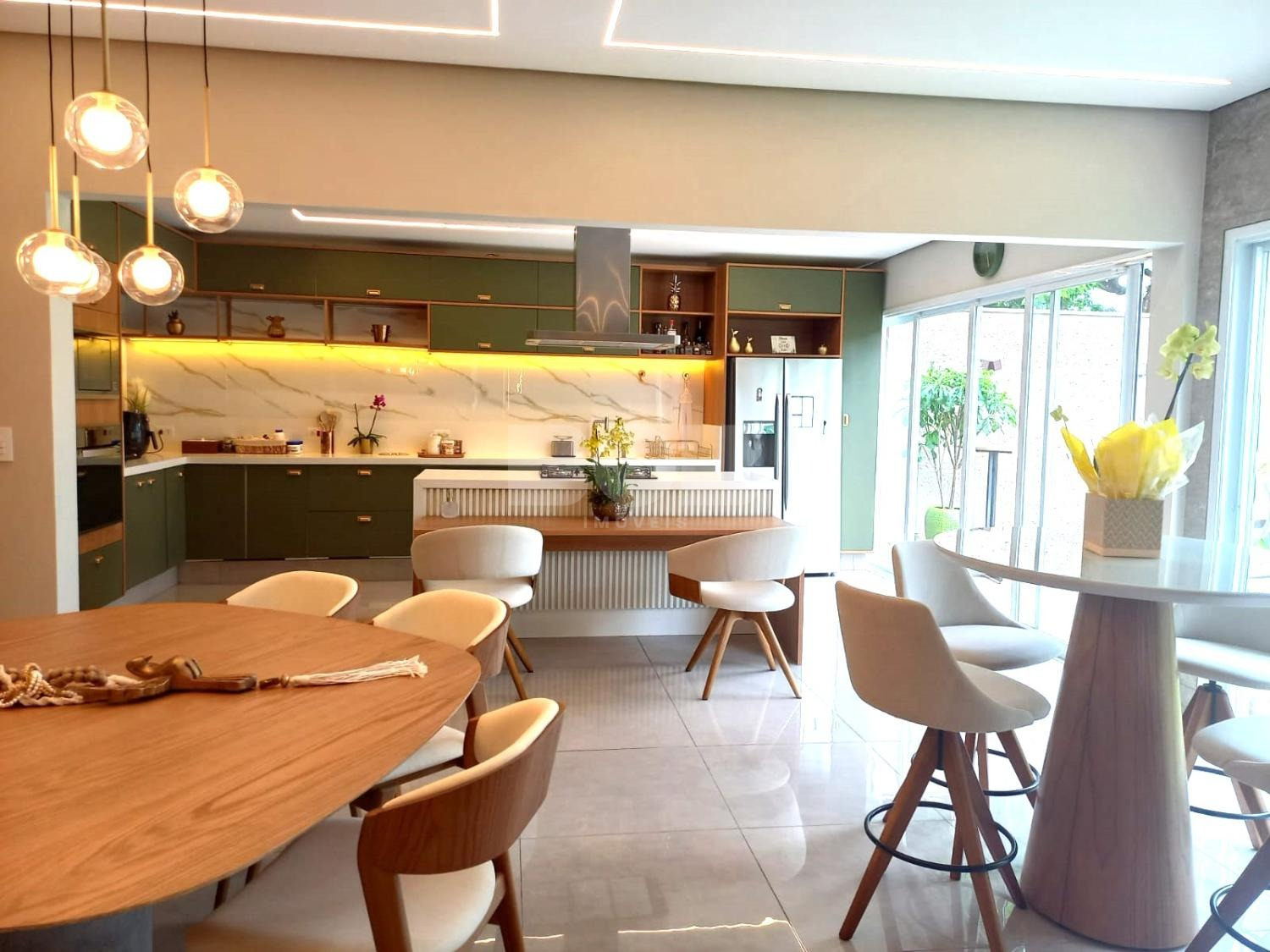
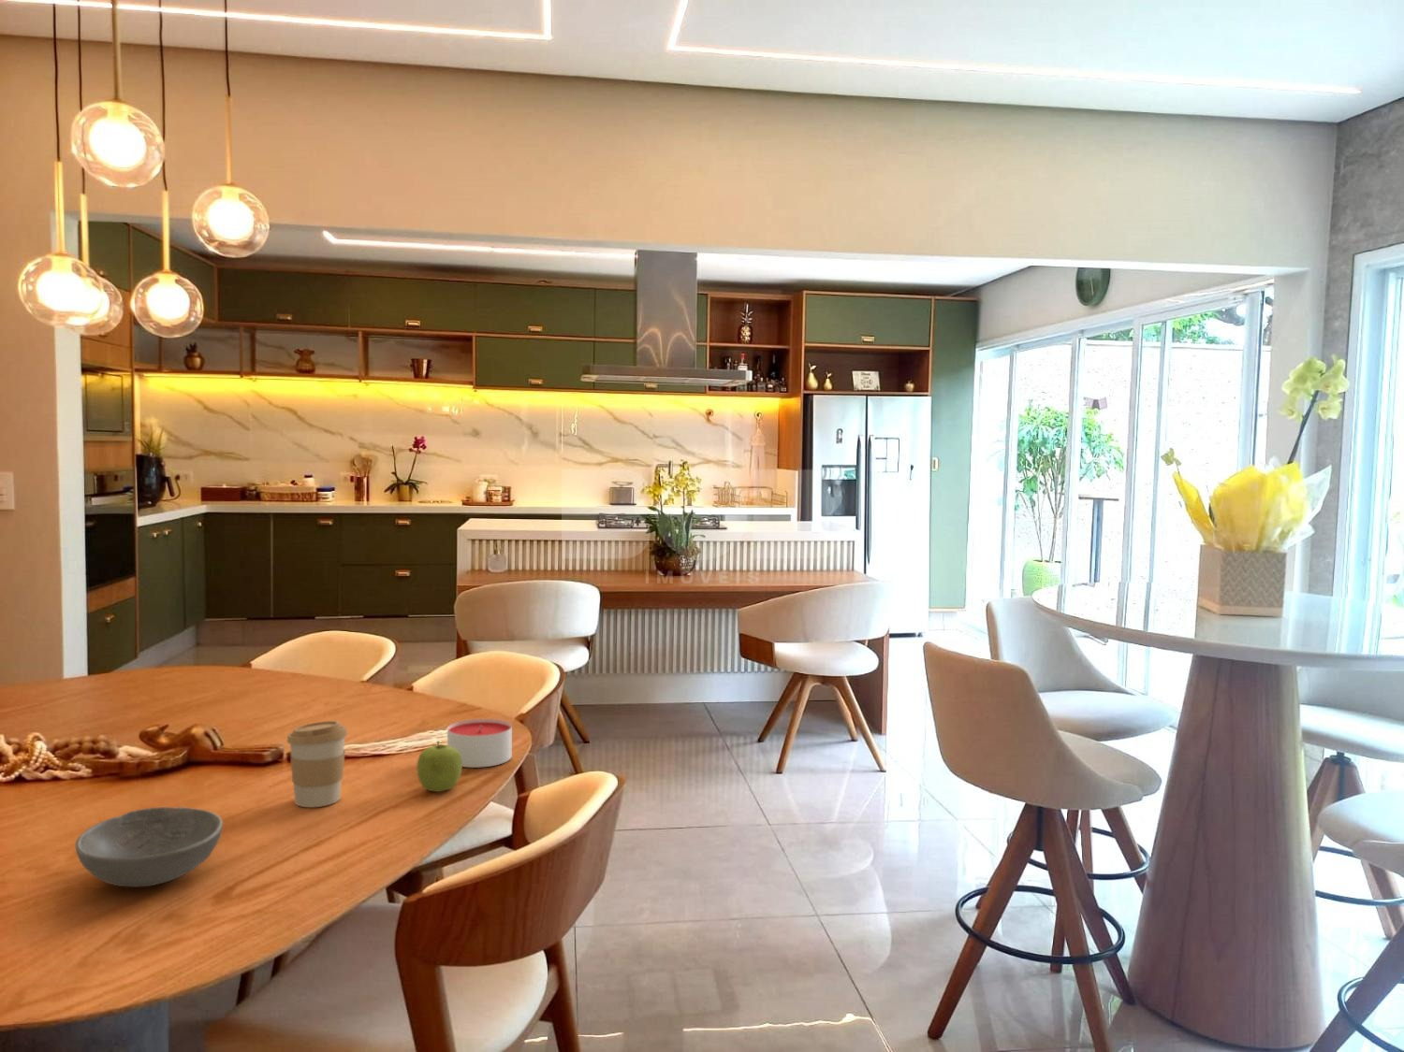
+ candle [447,718,513,769]
+ soup bowl [75,806,223,887]
+ fruit [416,740,462,793]
+ coffee cup [286,720,348,808]
